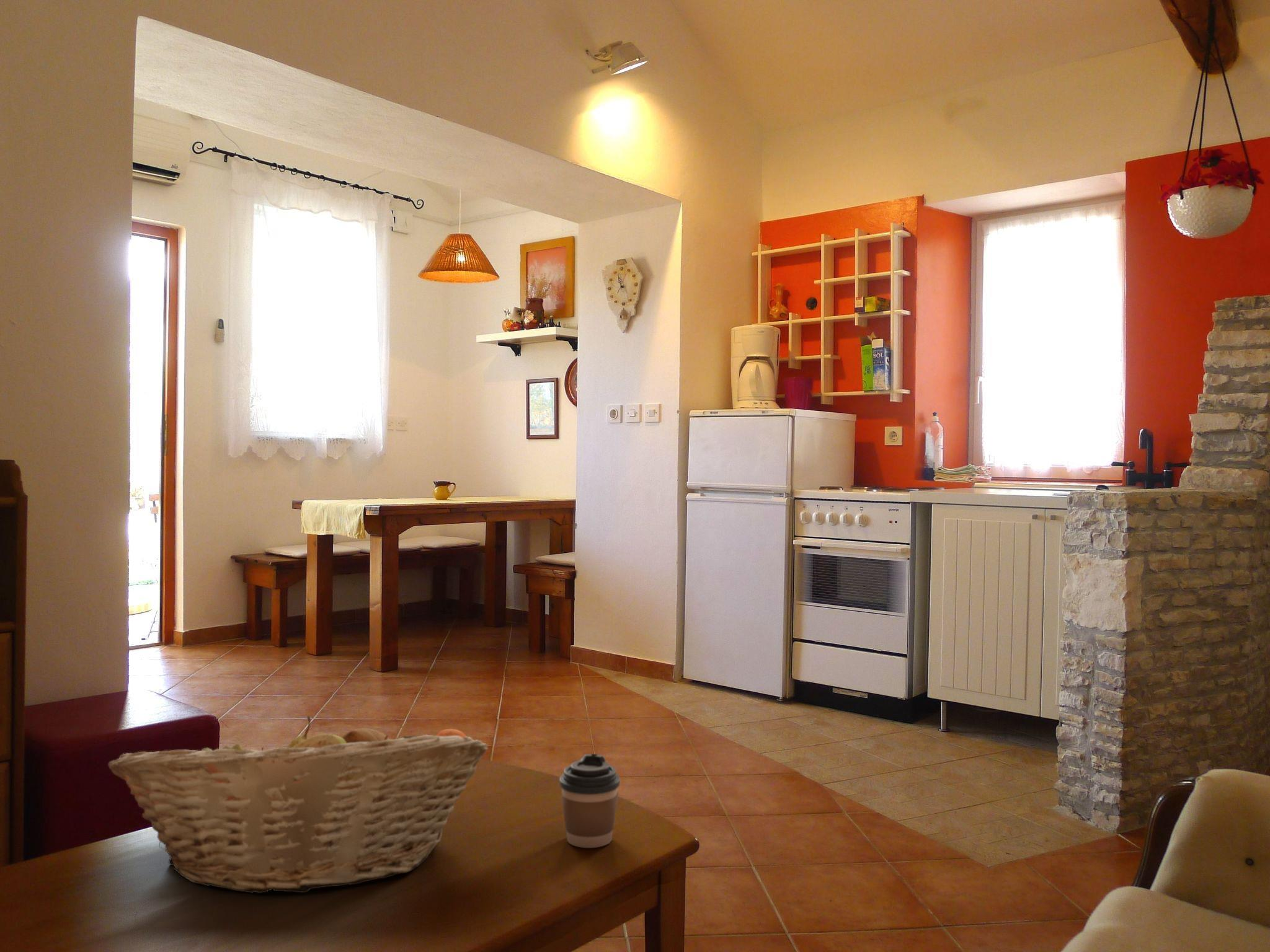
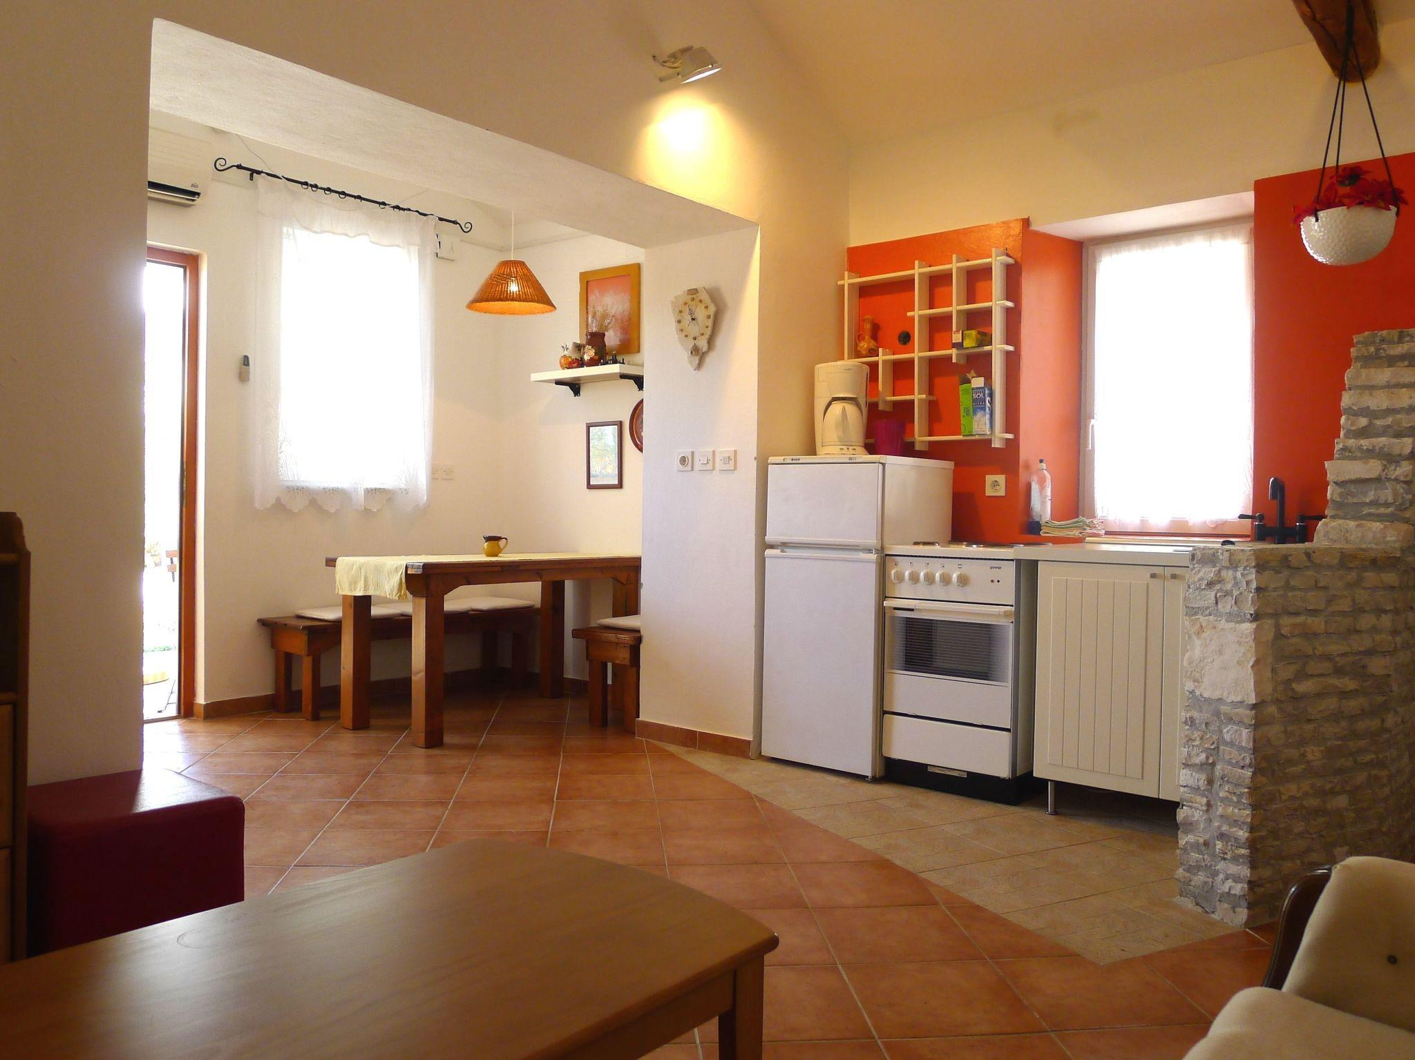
- fruit basket [108,715,489,894]
- coffee cup [559,753,621,848]
